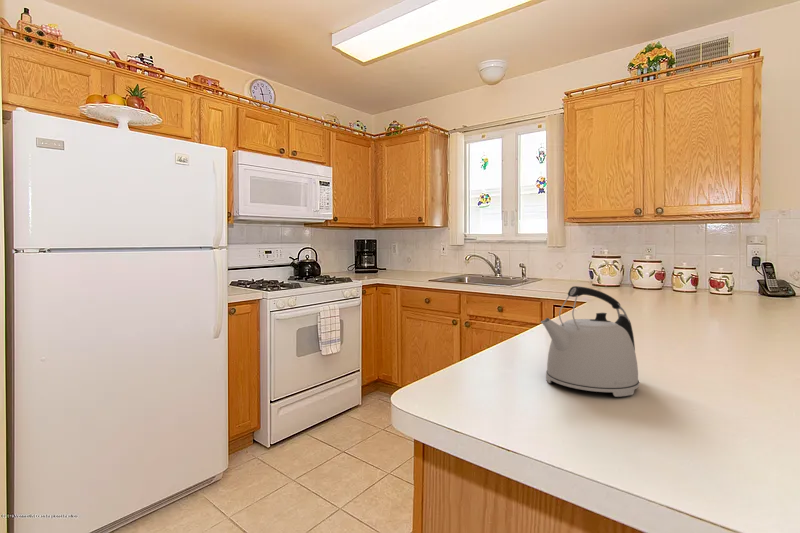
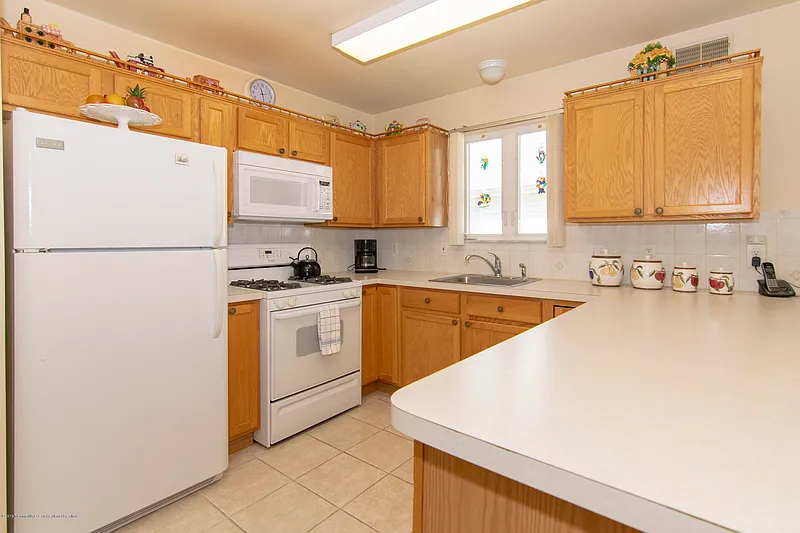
- kettle [540,285,640,398]
